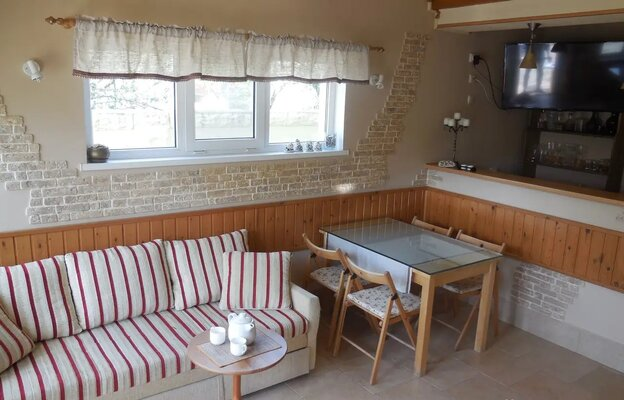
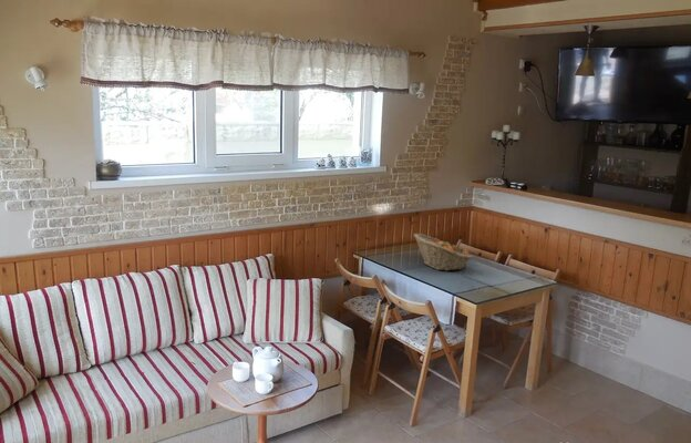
+ fruit basket [413,233,474,272]
